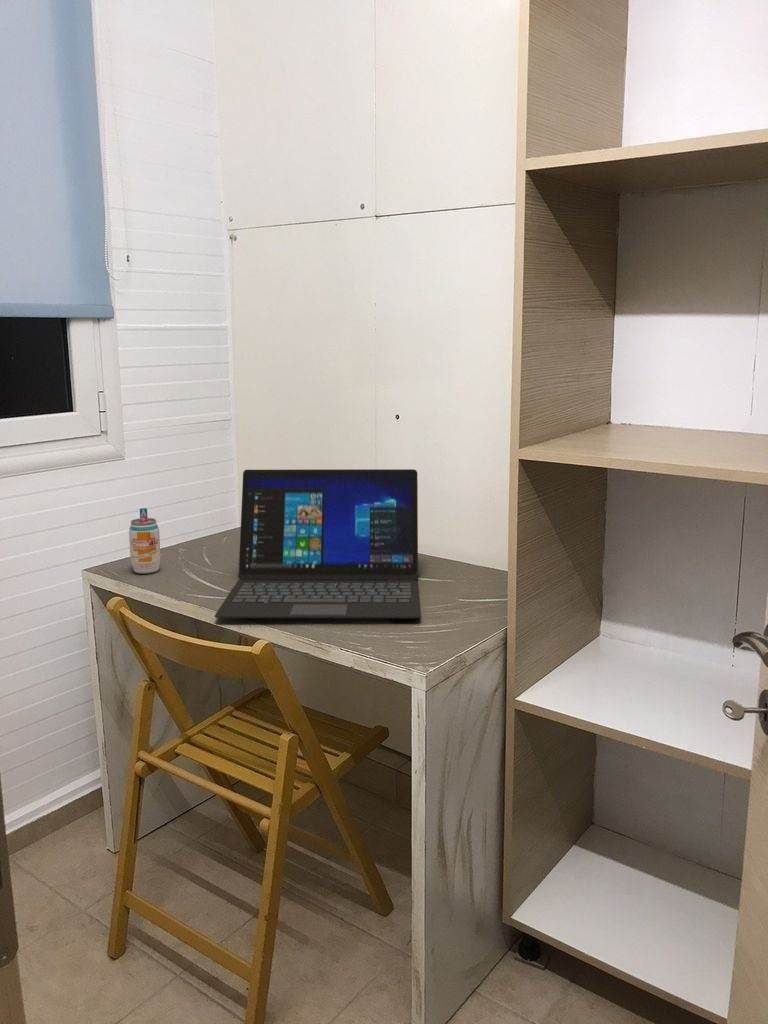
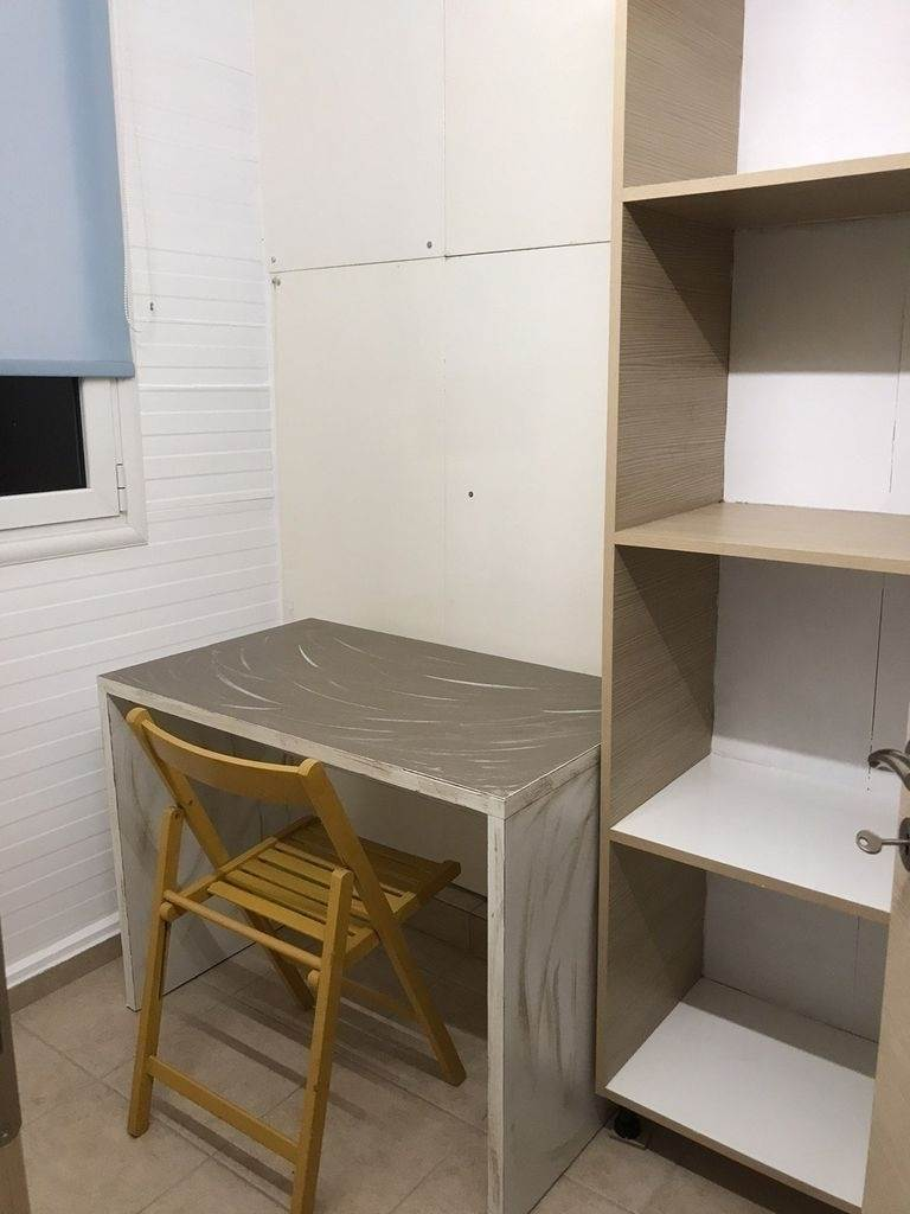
- beverage can [128,507,162,575]
- laptop [214,468,422,620]
